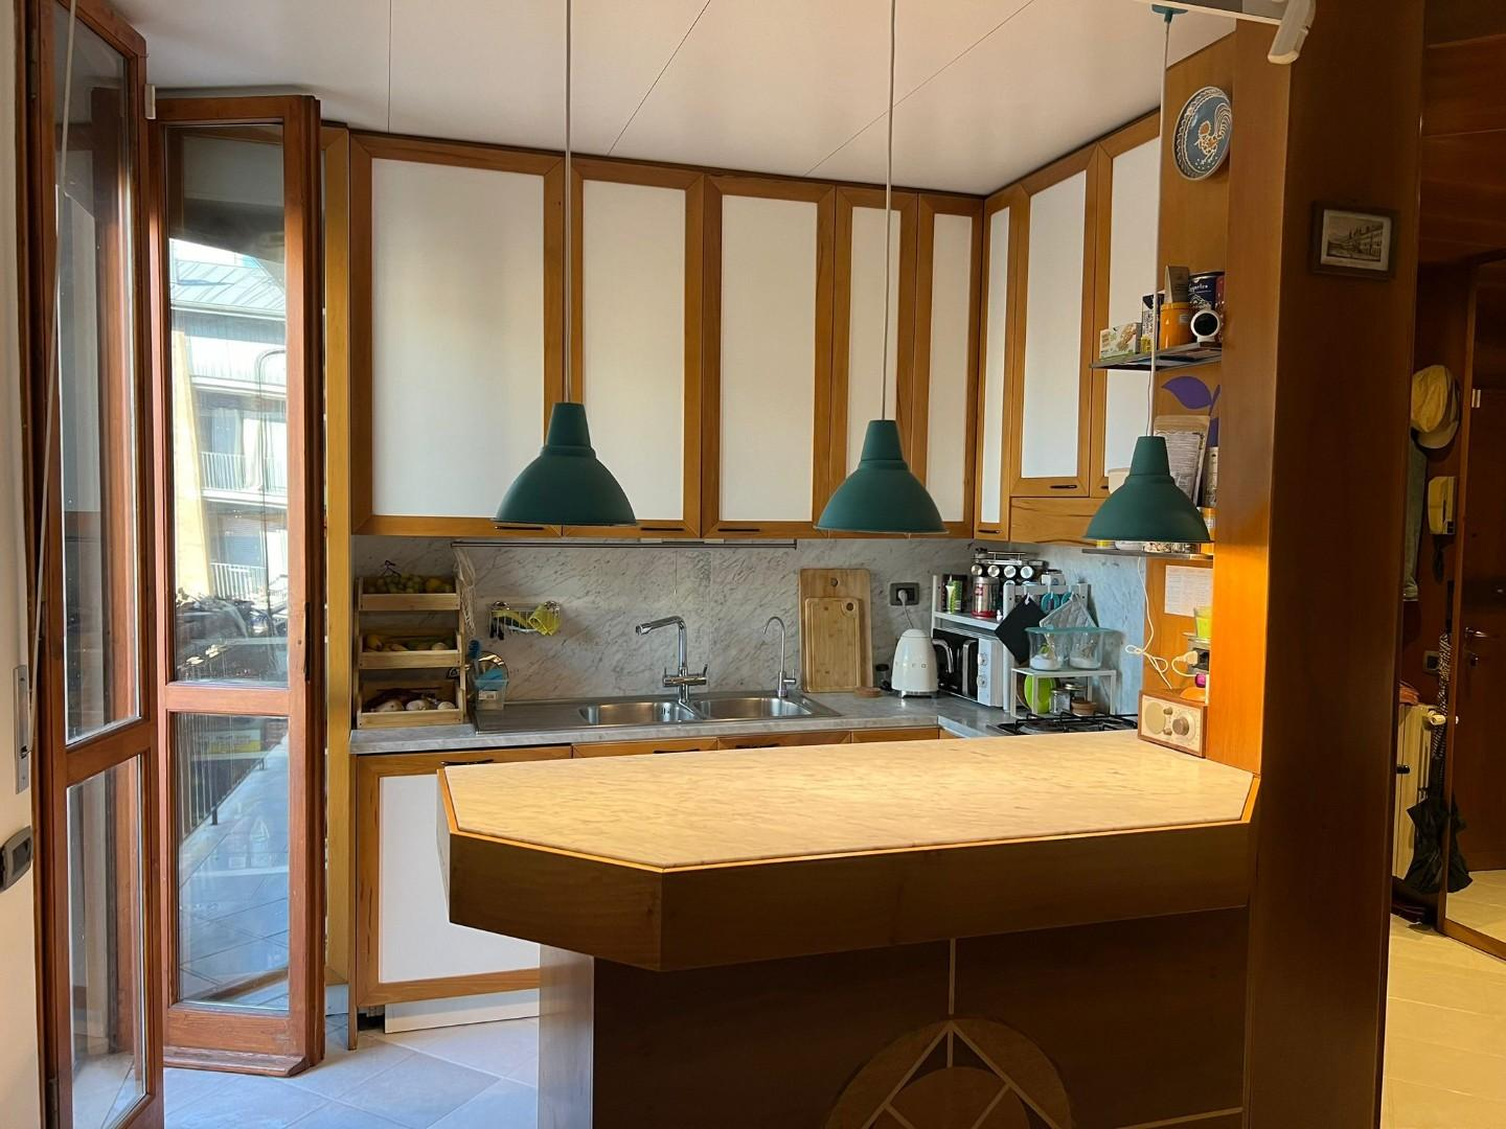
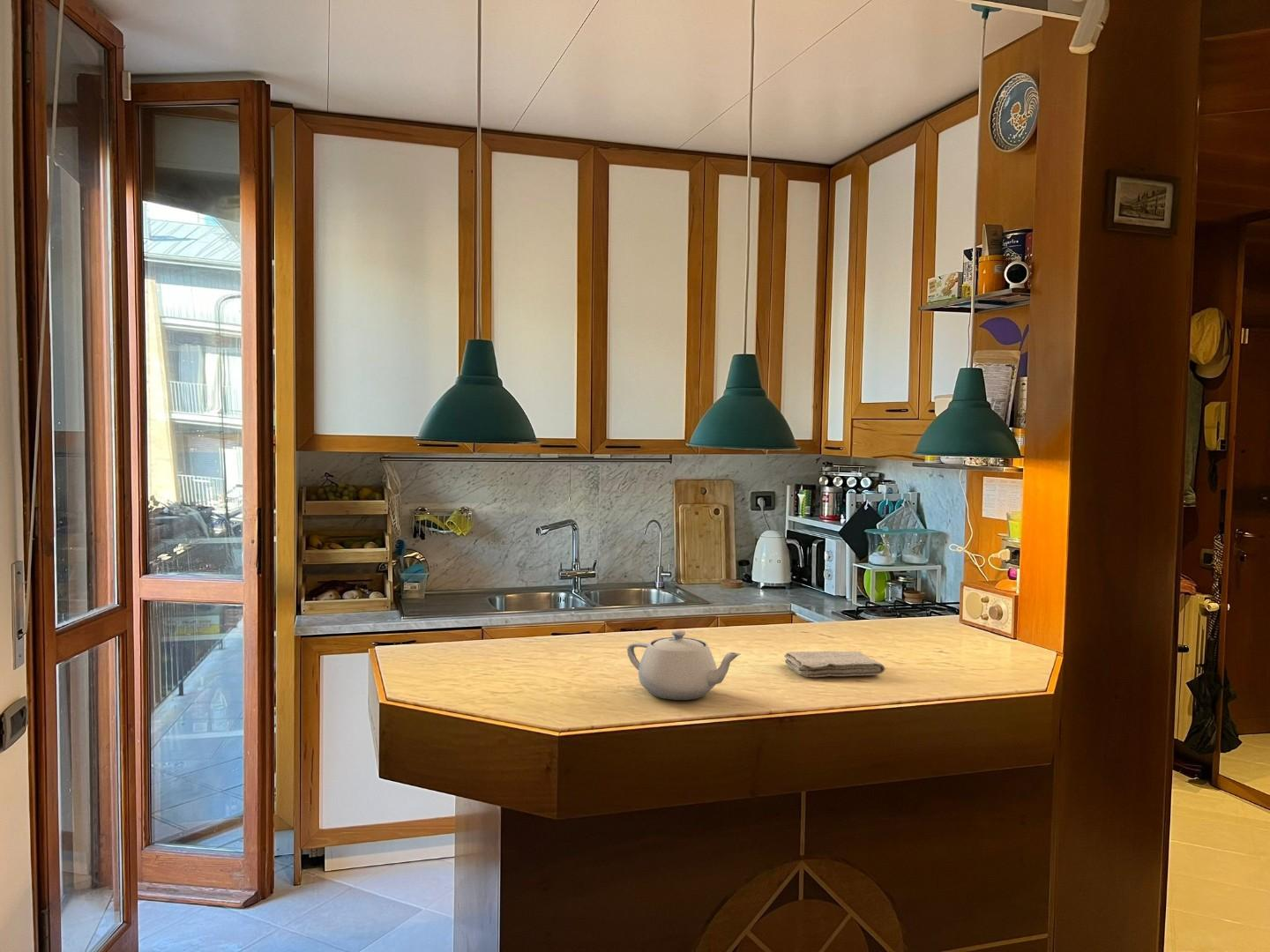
+ teapot [626,629,742,701]
+ washcloth [783,650,885,678]
